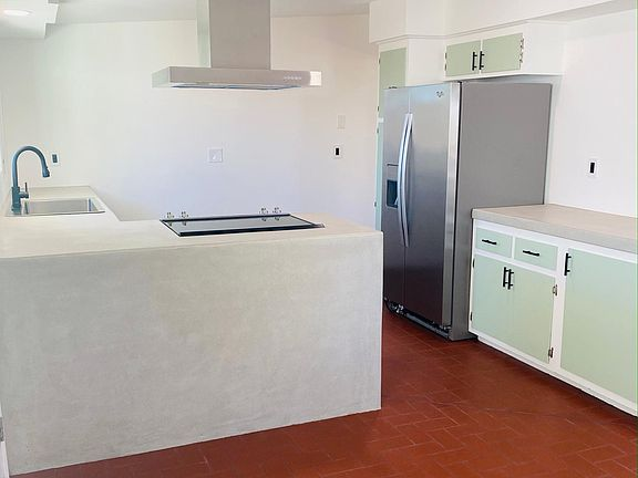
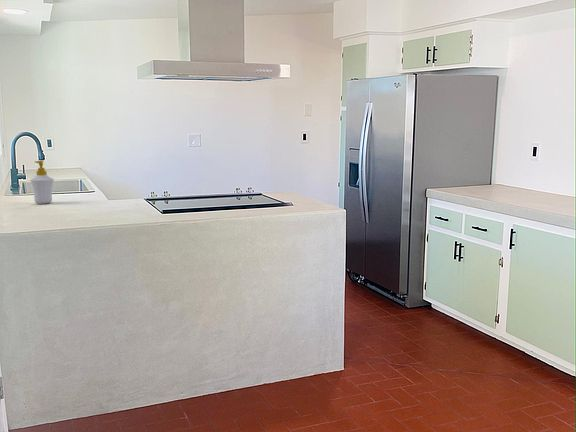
+ soap bottle [29,159,55,205]
